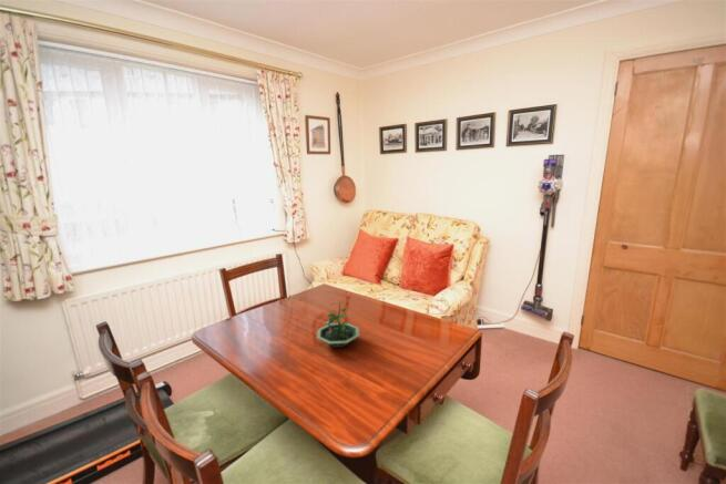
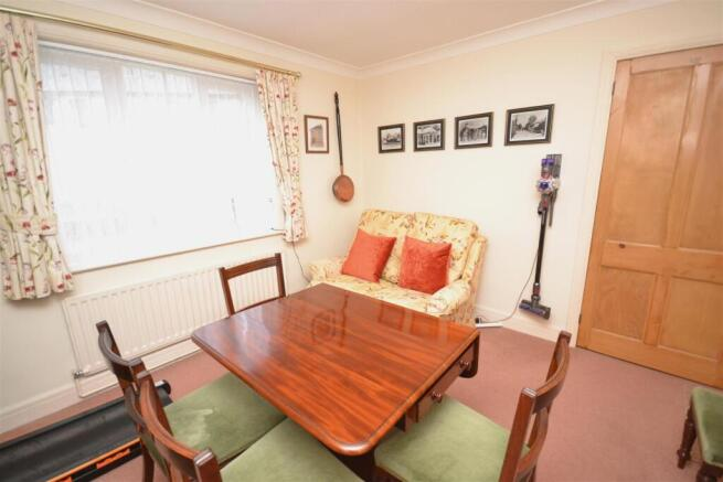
- terrarium [316,300,360,349]
